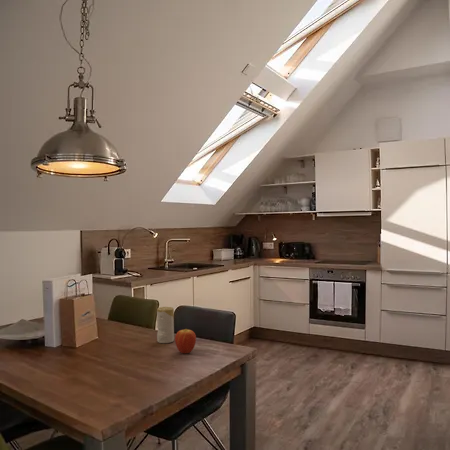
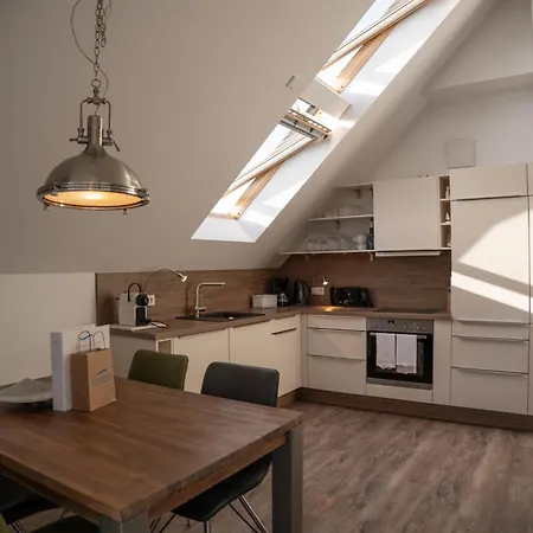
- fruit [174,328,197,354]
- candle [156,306,175,344]
